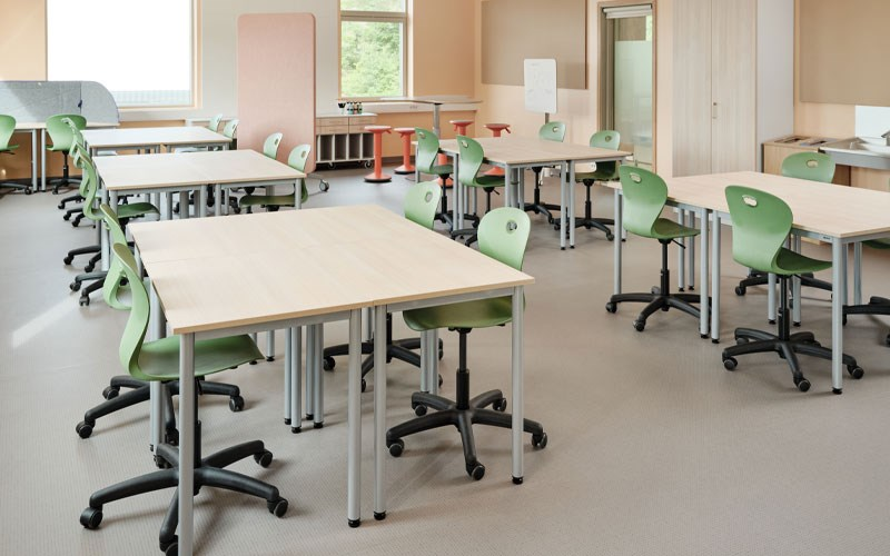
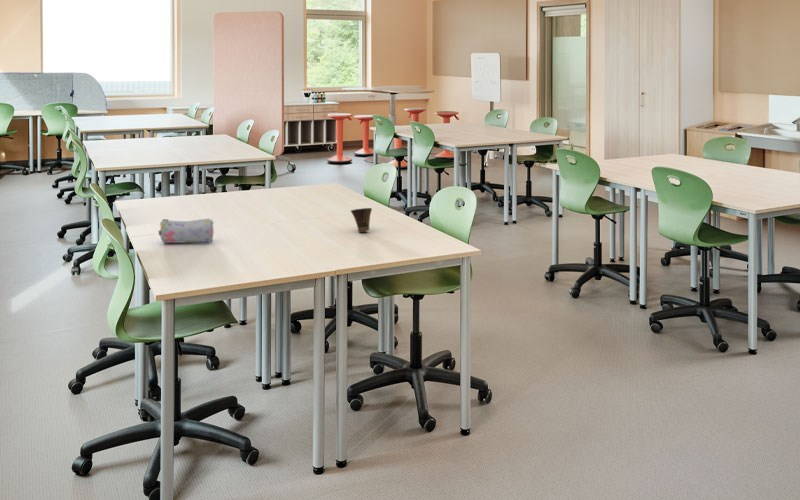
+ pencil case [158,218,215,244]
+ cup [350,207,373,233]
